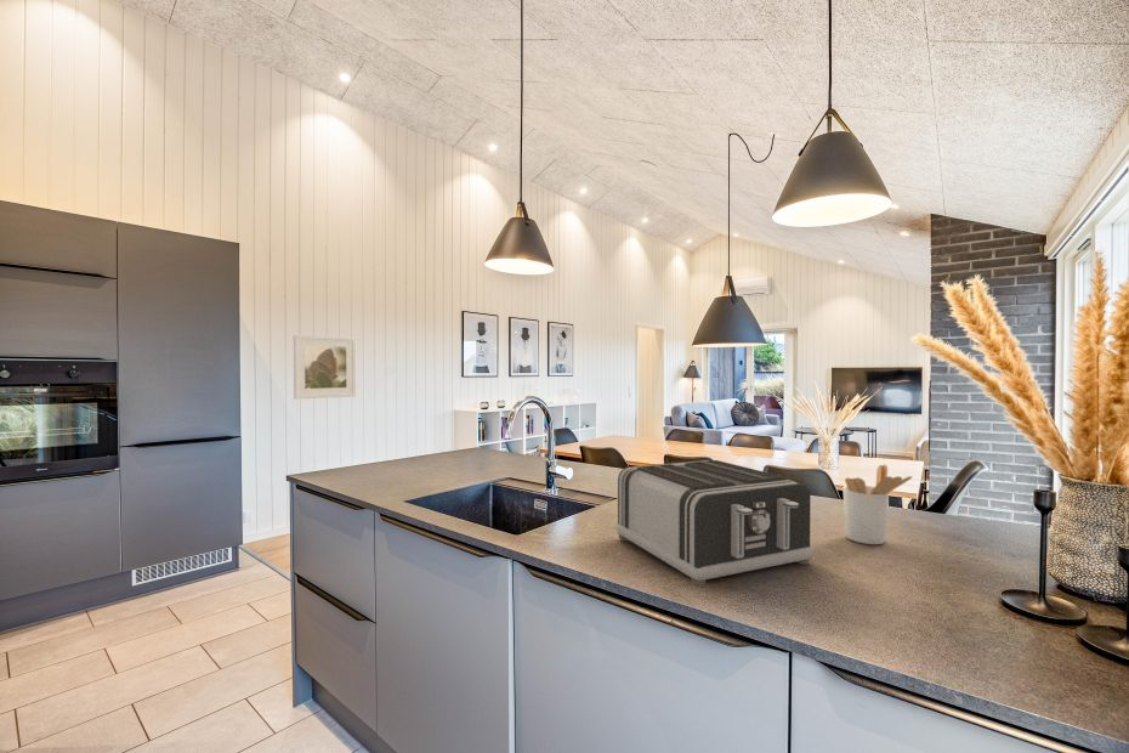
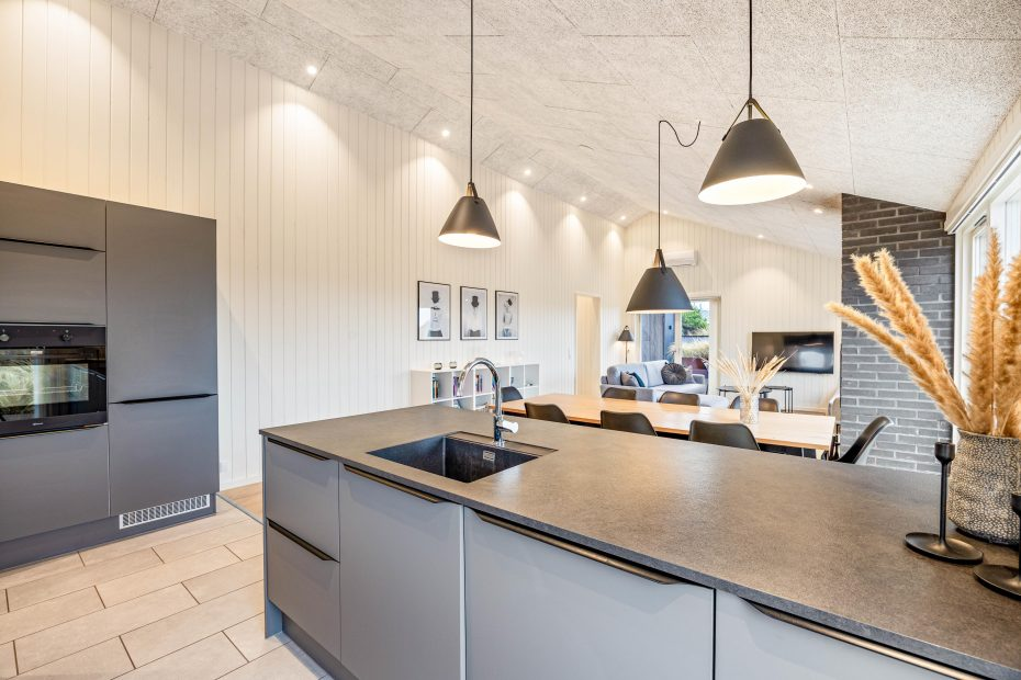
- utensil holder [841,464,913,545]
- toaster [614,459,815,587]
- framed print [293,334,357,400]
